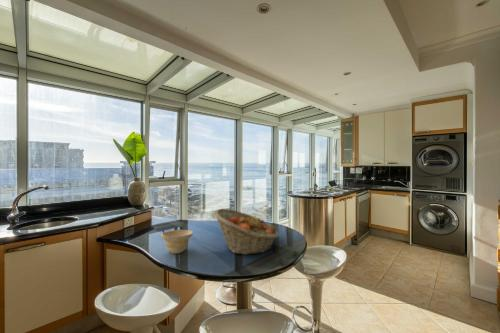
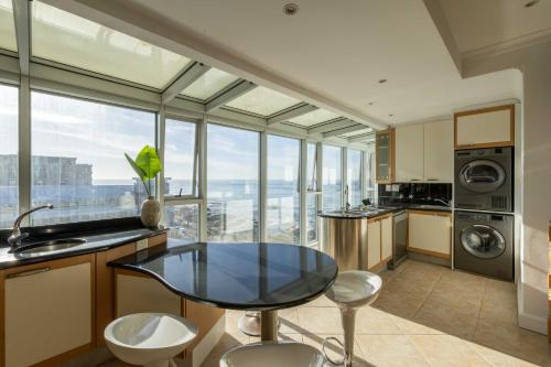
- fruit basket [213,208,280,256]
- bowl [160,229,194,255]
